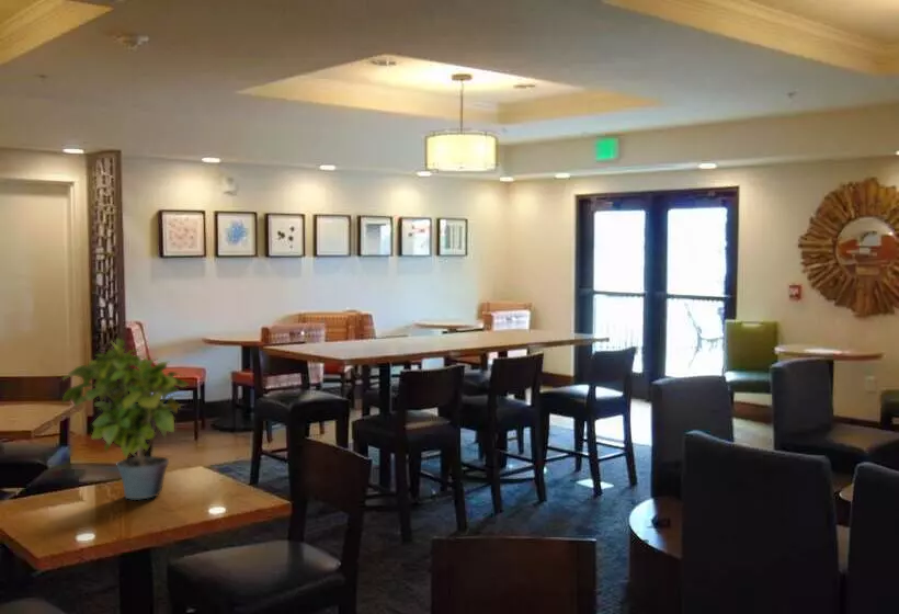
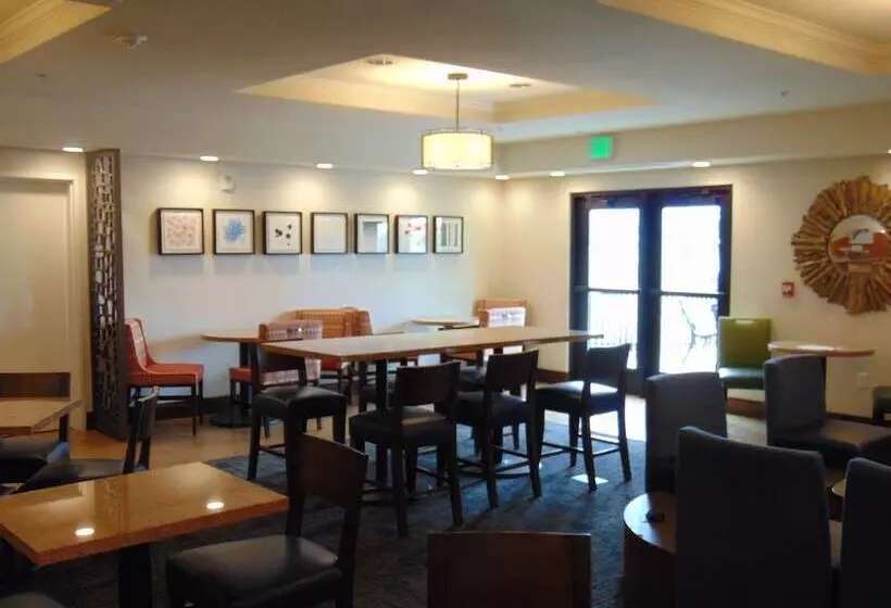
- potted plant [60,337,191,500]
